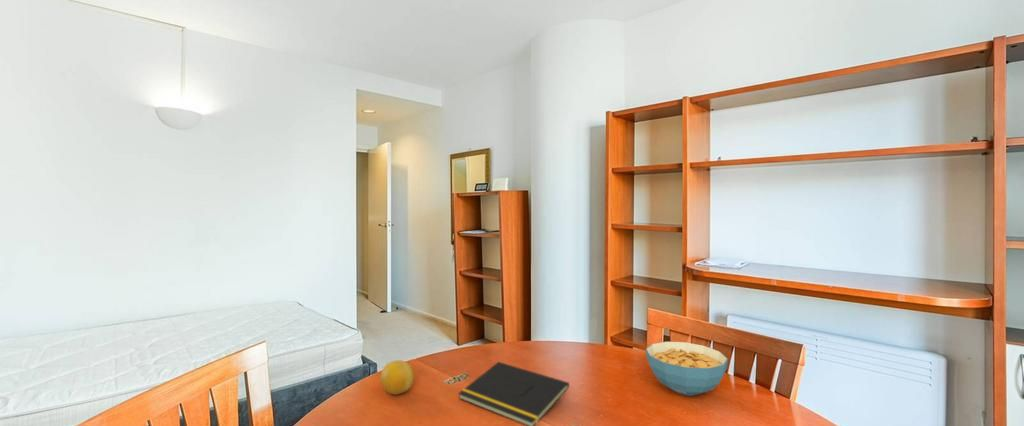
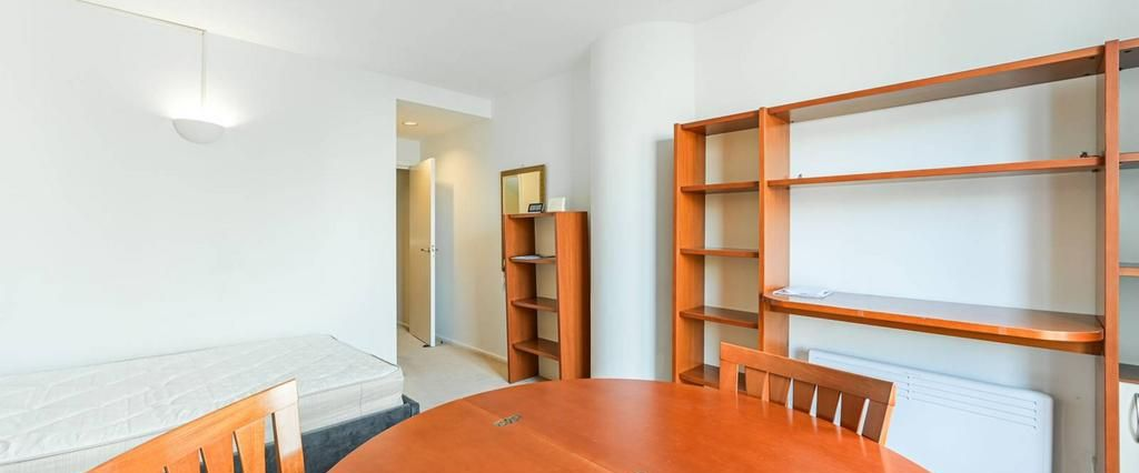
- notepad [457,361,570,426]
- fruit [380,359,415,396]
- cereal bowl [645,341,729,397]
